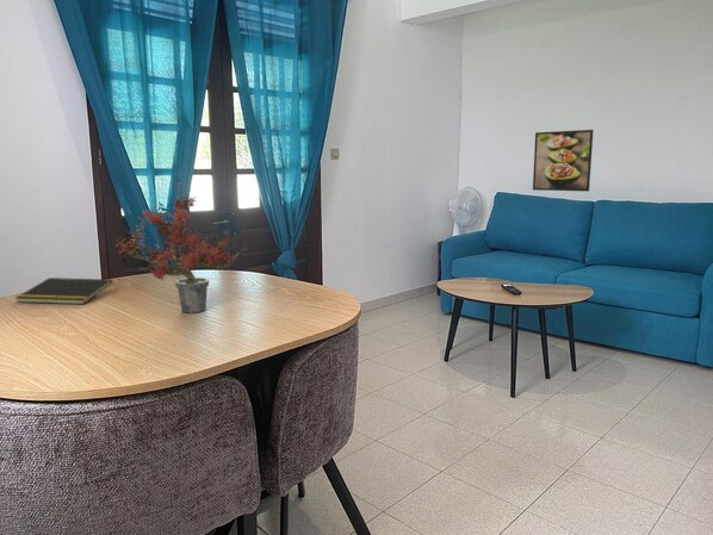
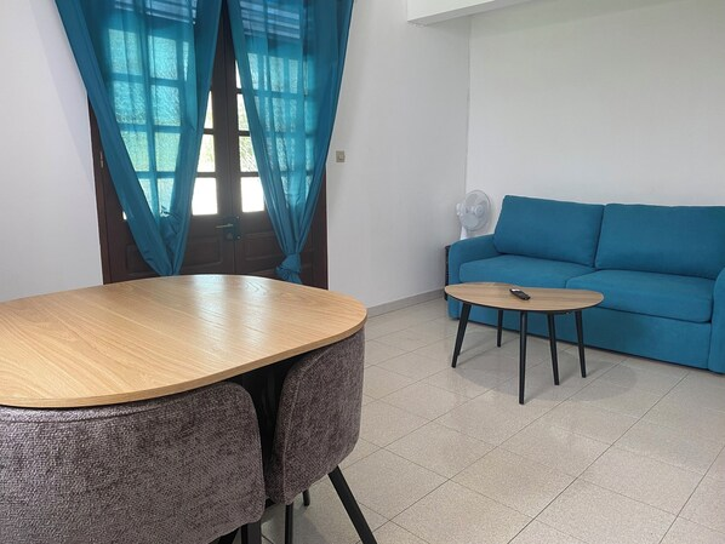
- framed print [532,129,595,193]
- potted plant [113,173,249,315]
- notepad [14,276,113,305]
